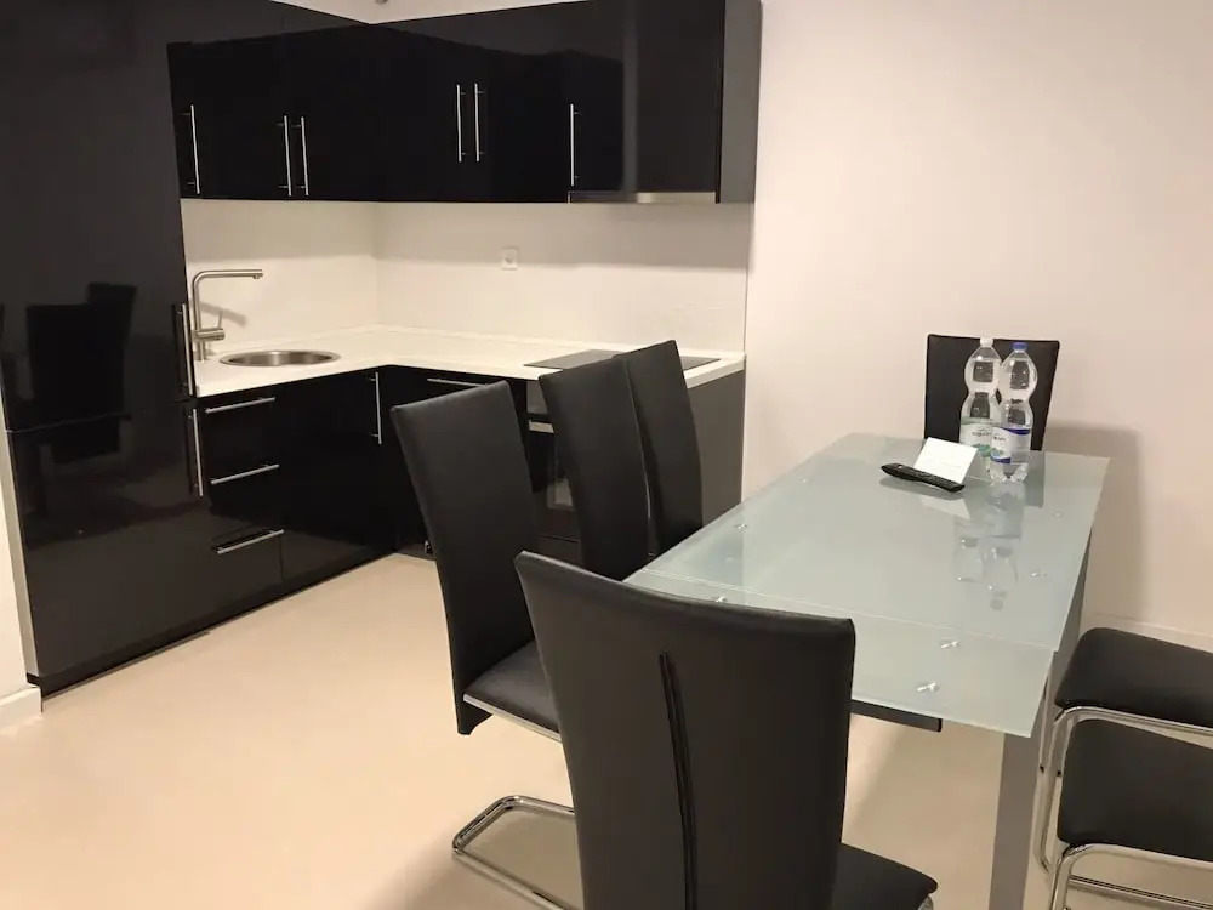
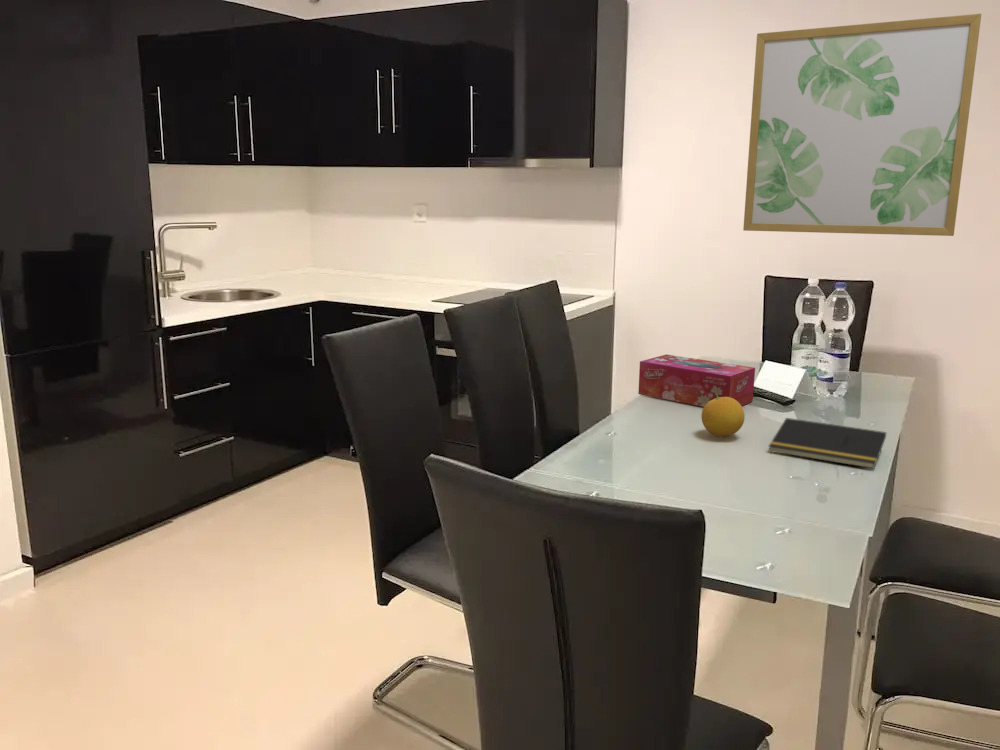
+ fruit [700,396,746,438]
+ tissue box [637,353,756,408]
+ notepad [767,417,888,470]
+ wall art [742,13,982,237]
